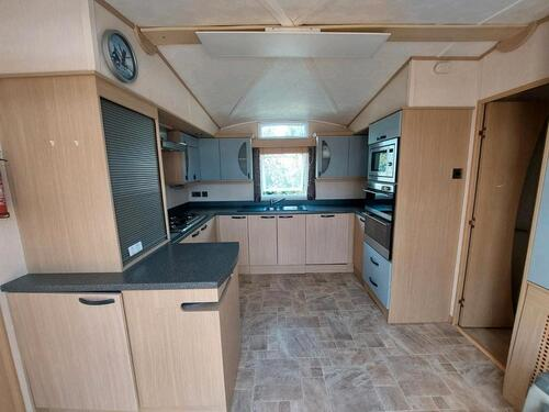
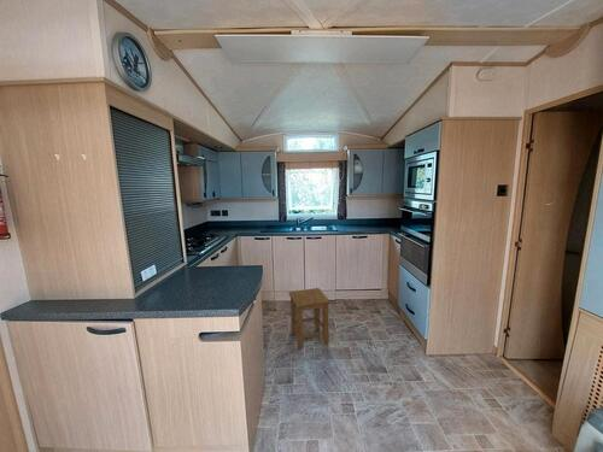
+ stool [288,287,332,351]
